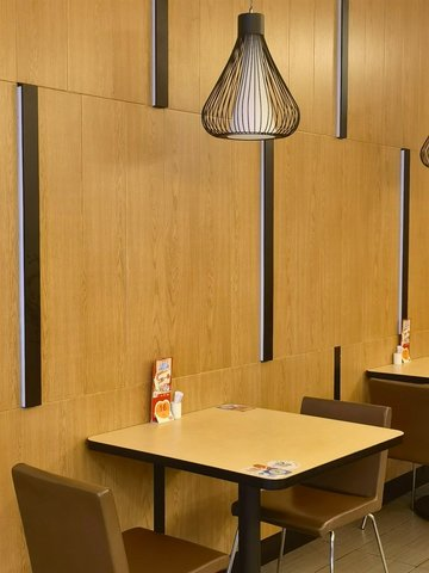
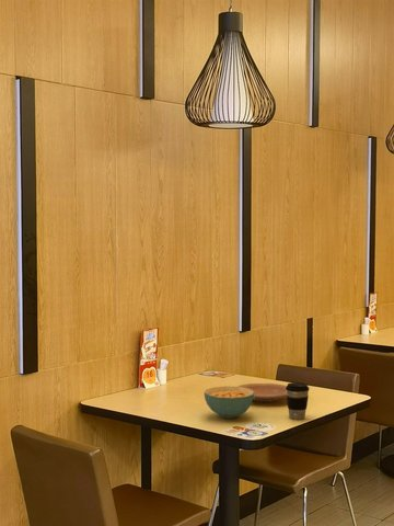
+ coffee cup [286,381,310,421]
+ cereal bowl [204,386,255,420]
+ plate [236,382,287,403]
